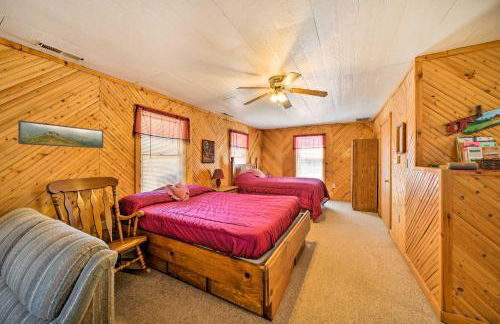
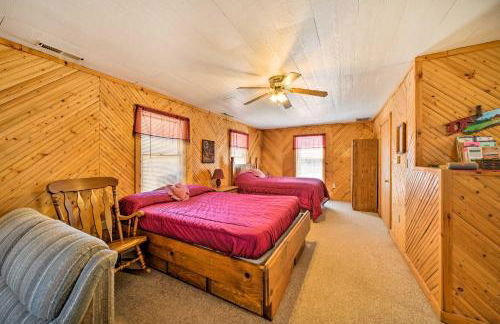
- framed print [17,119,104,149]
